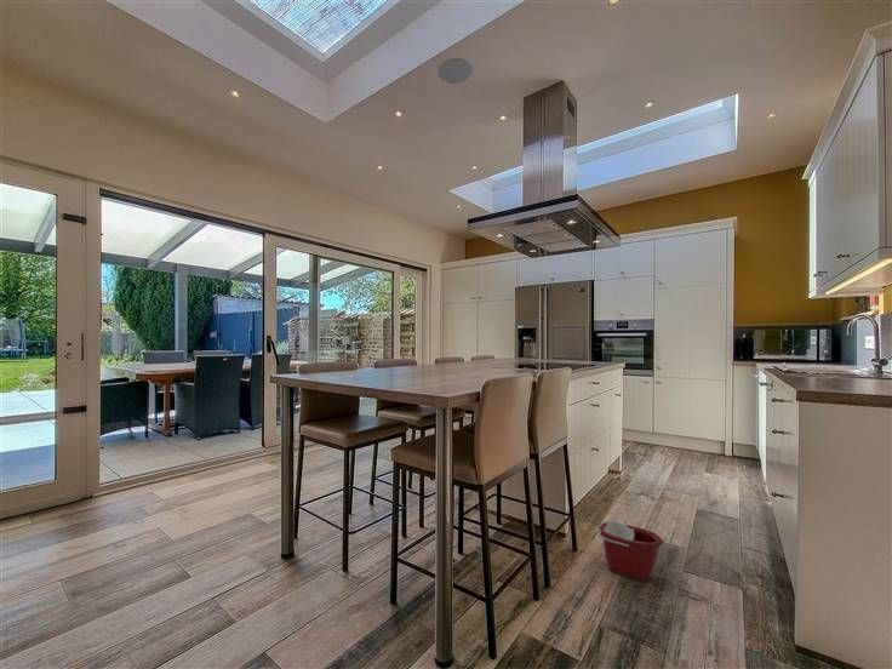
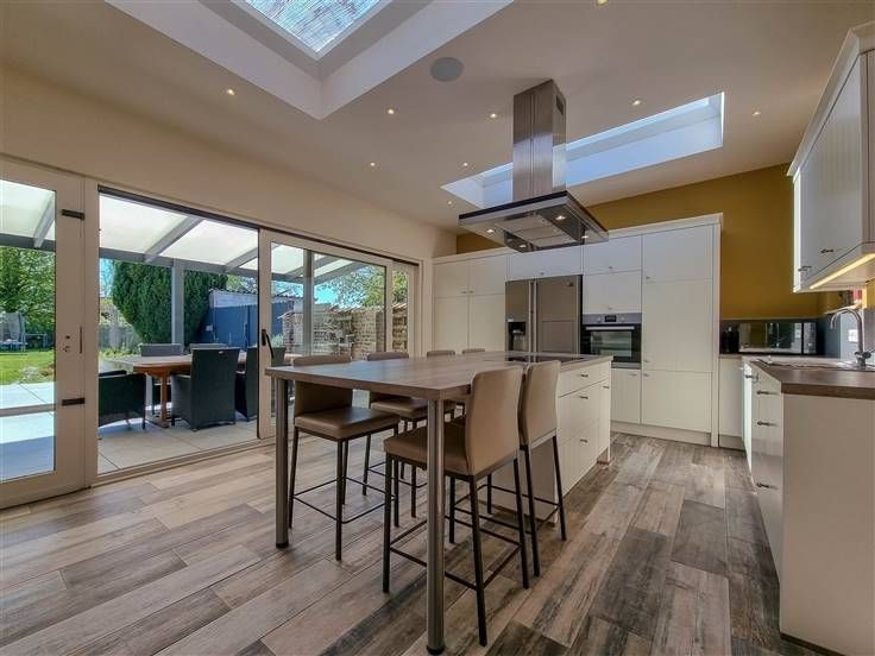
- bucket [596,519,664,582]
